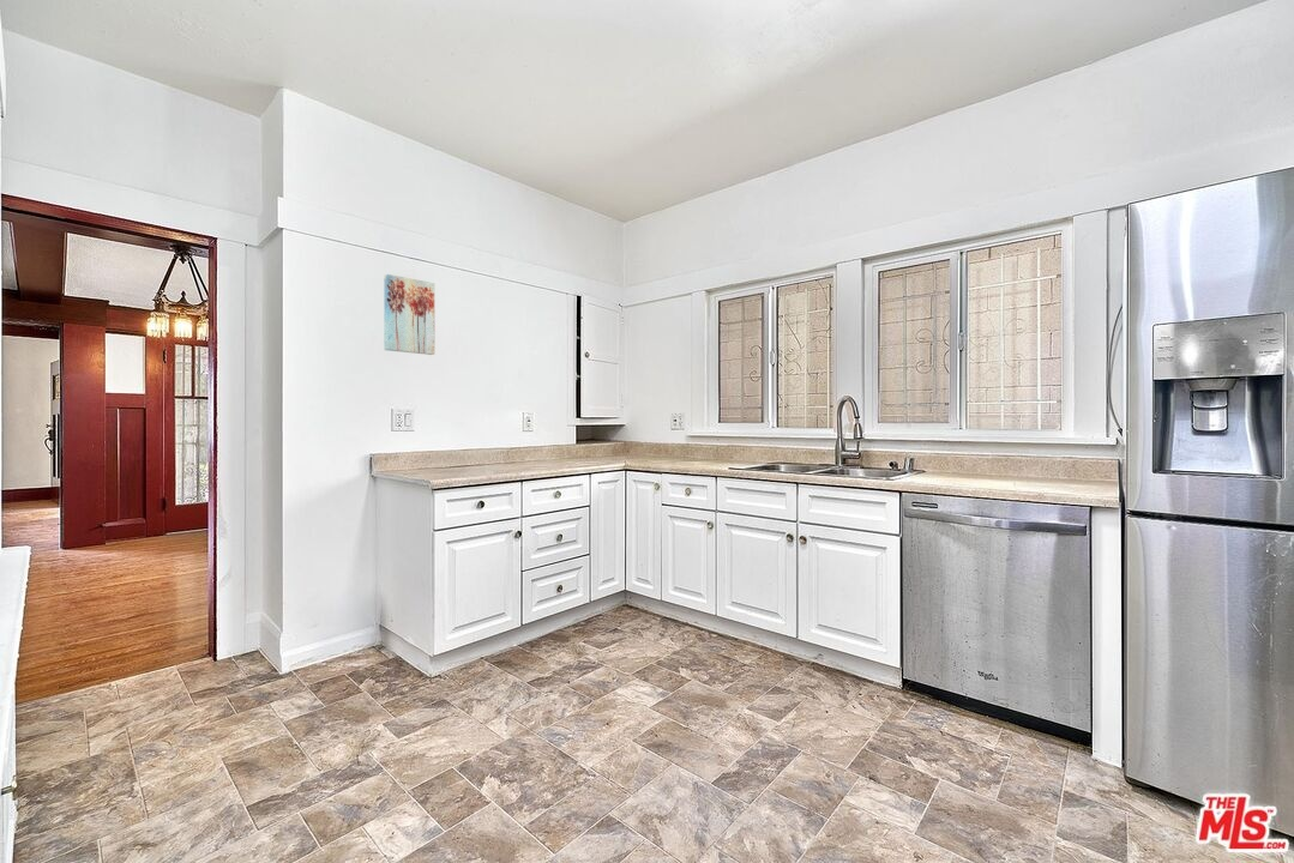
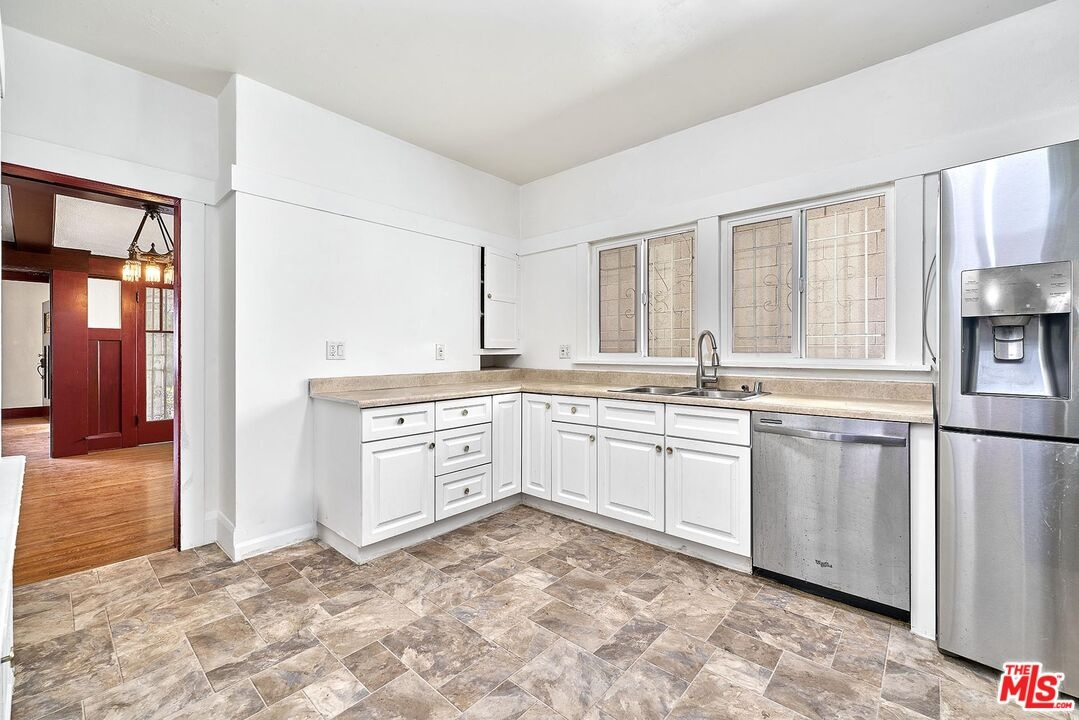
- wall art [383,273,435,356]
